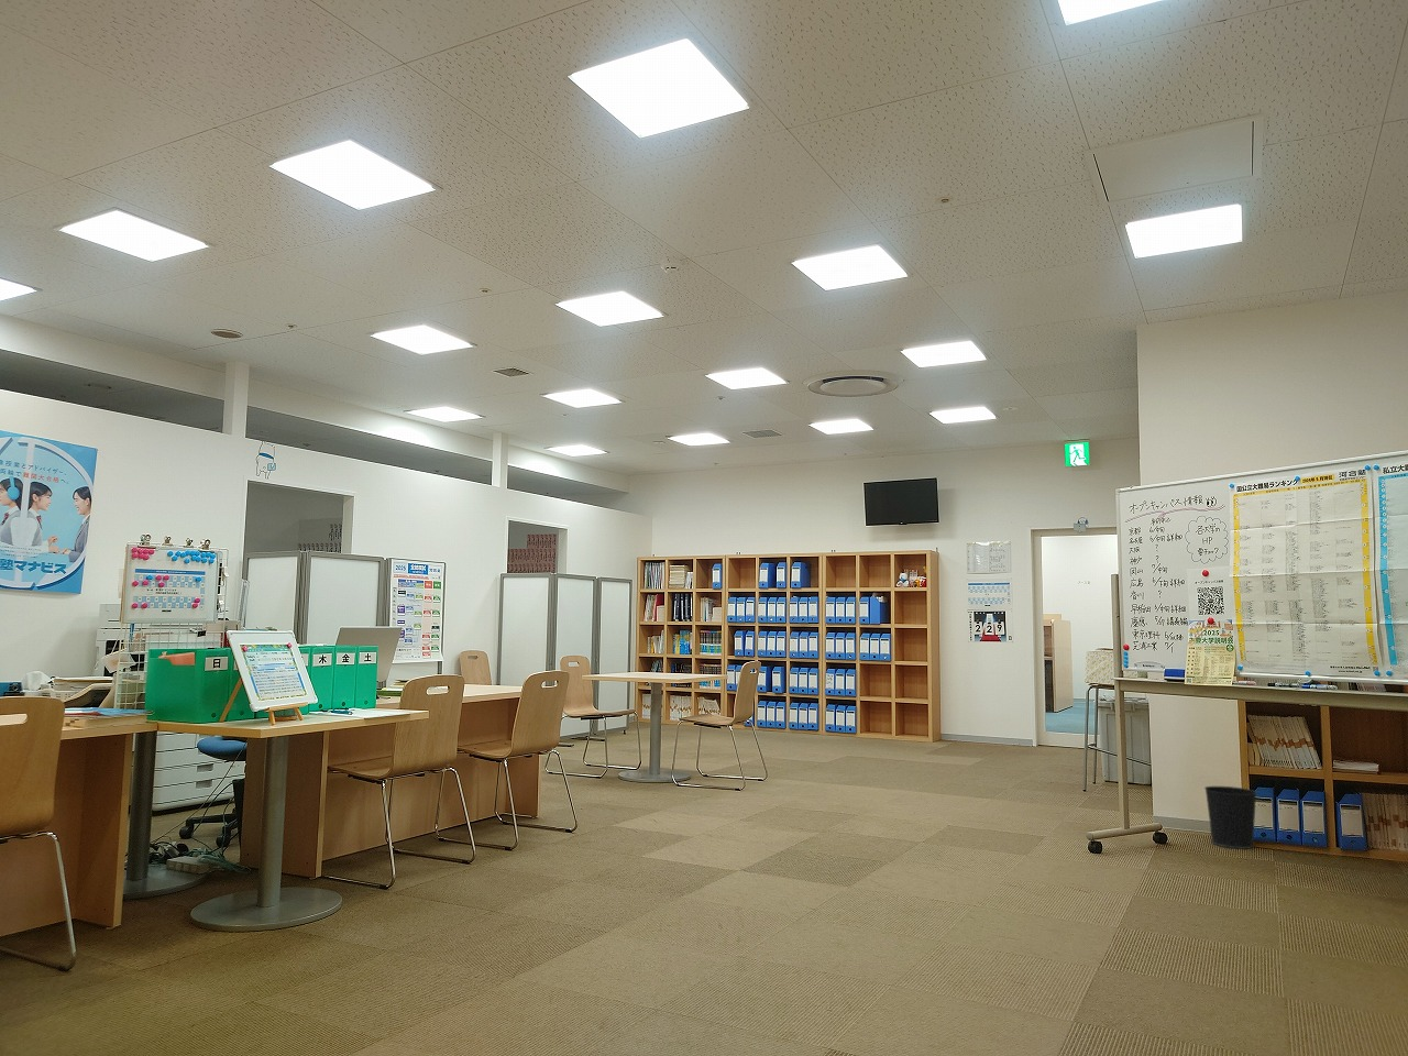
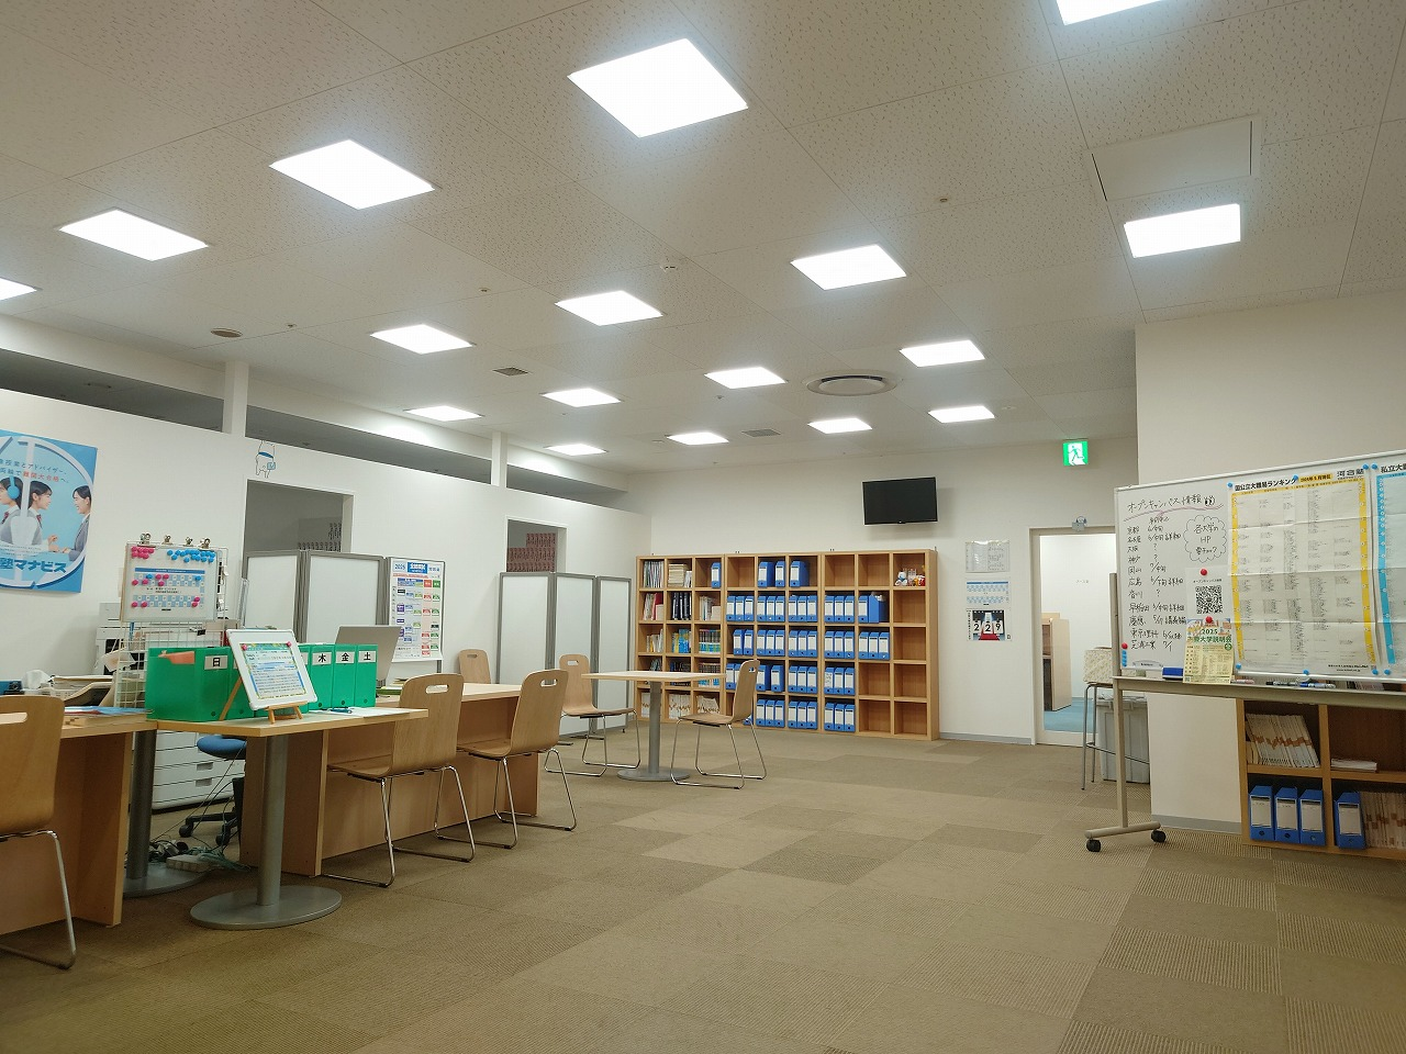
- wastebasket [1203,785,1258,851]
